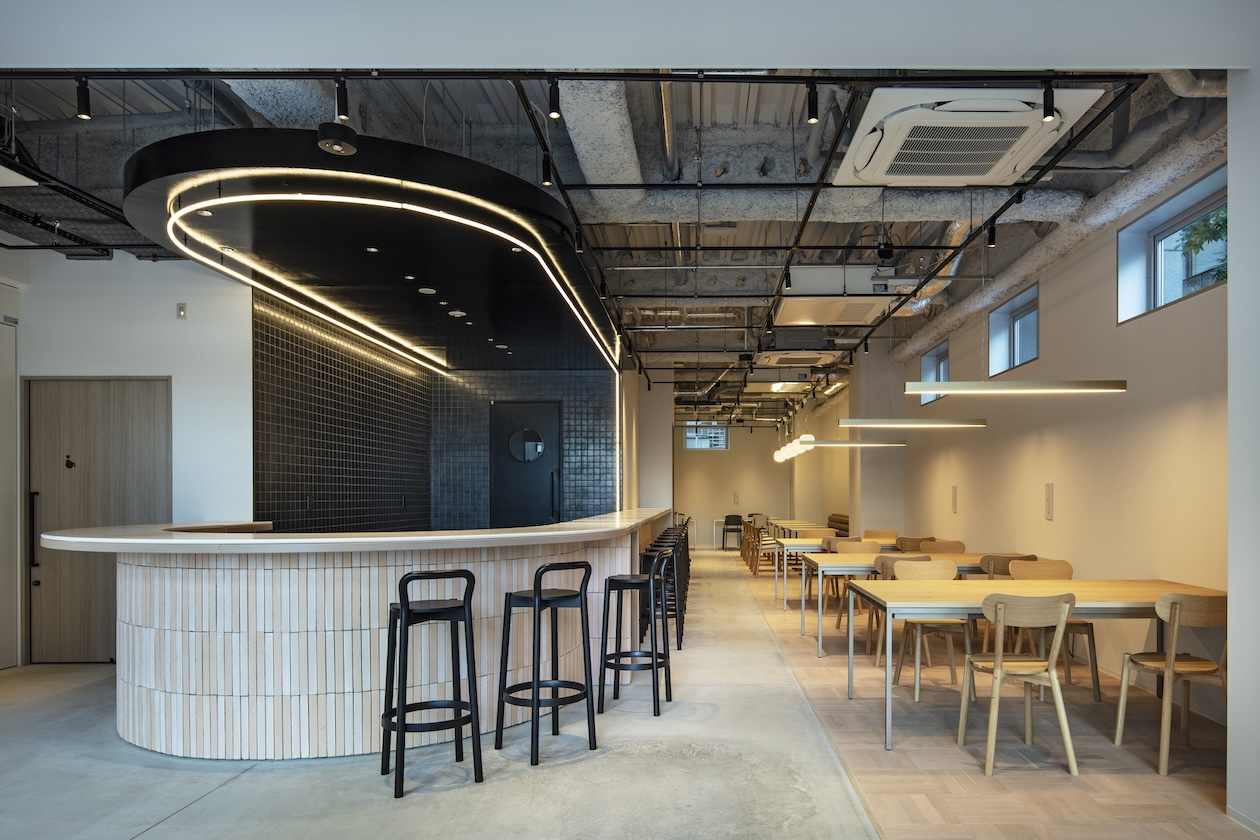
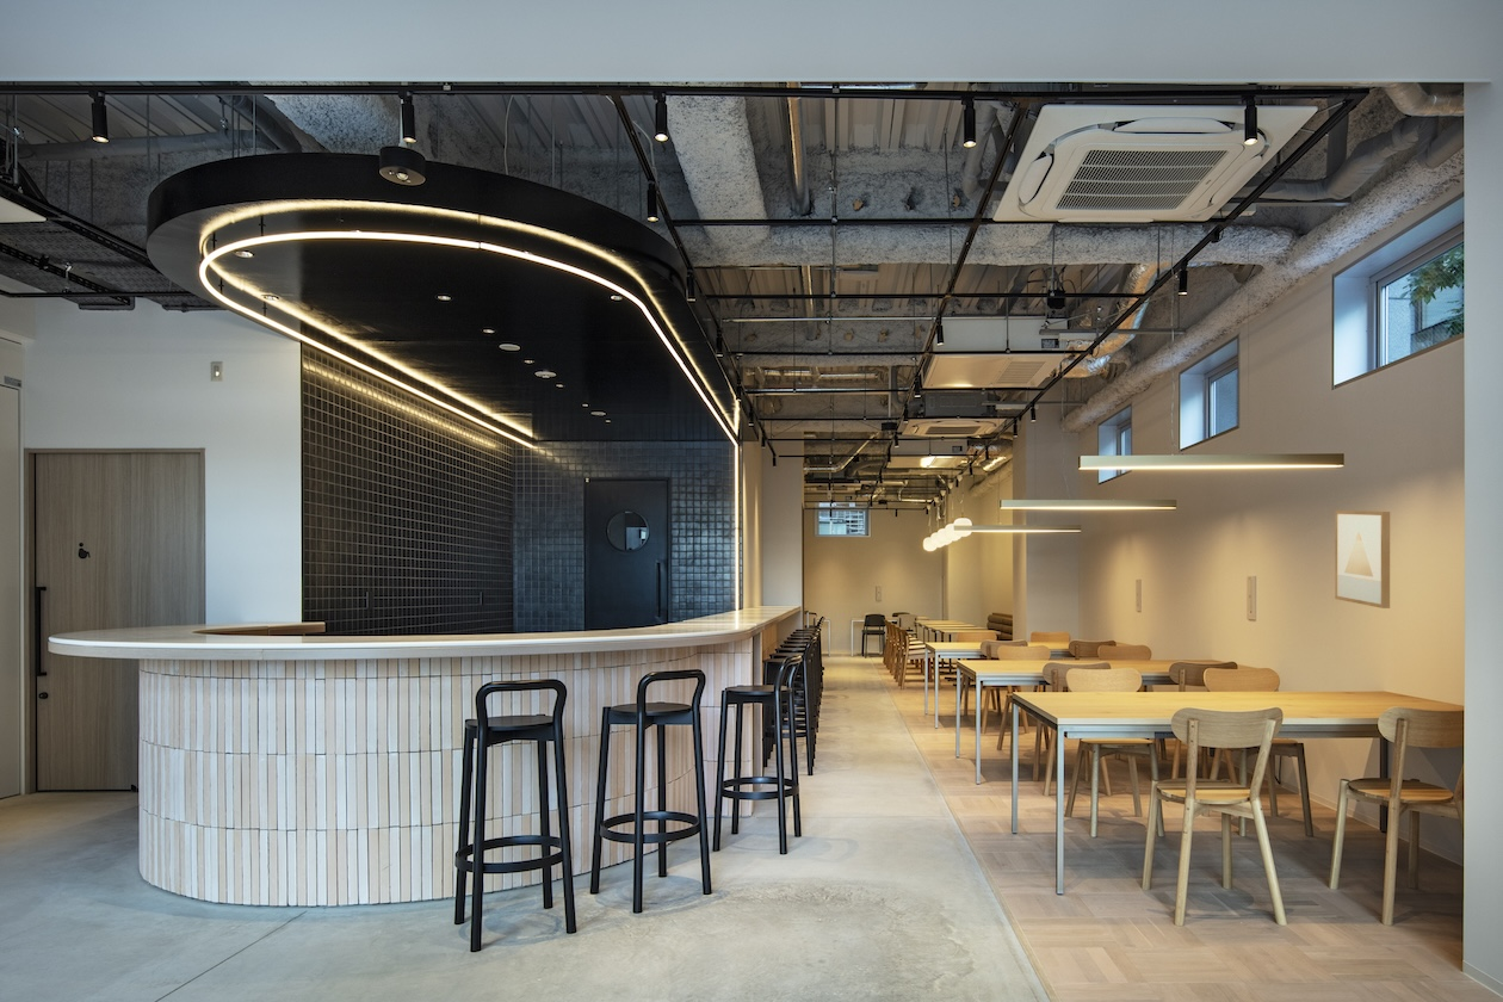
+ wall art [1334,509,1391,610]
